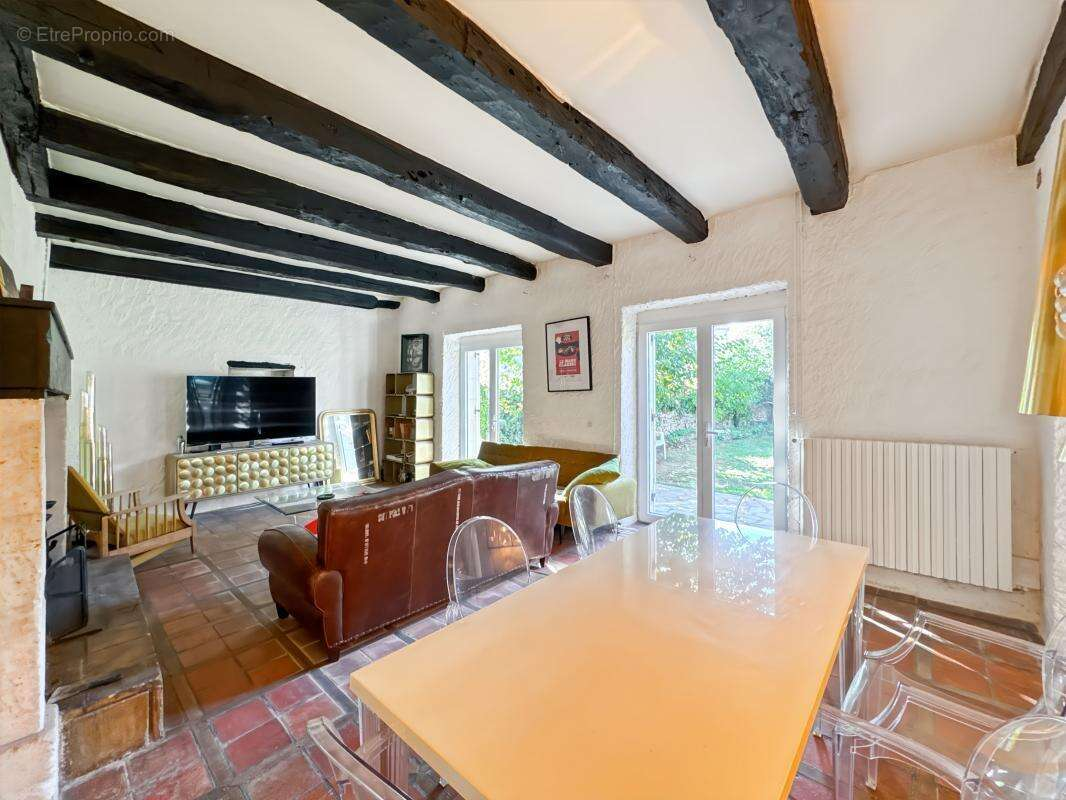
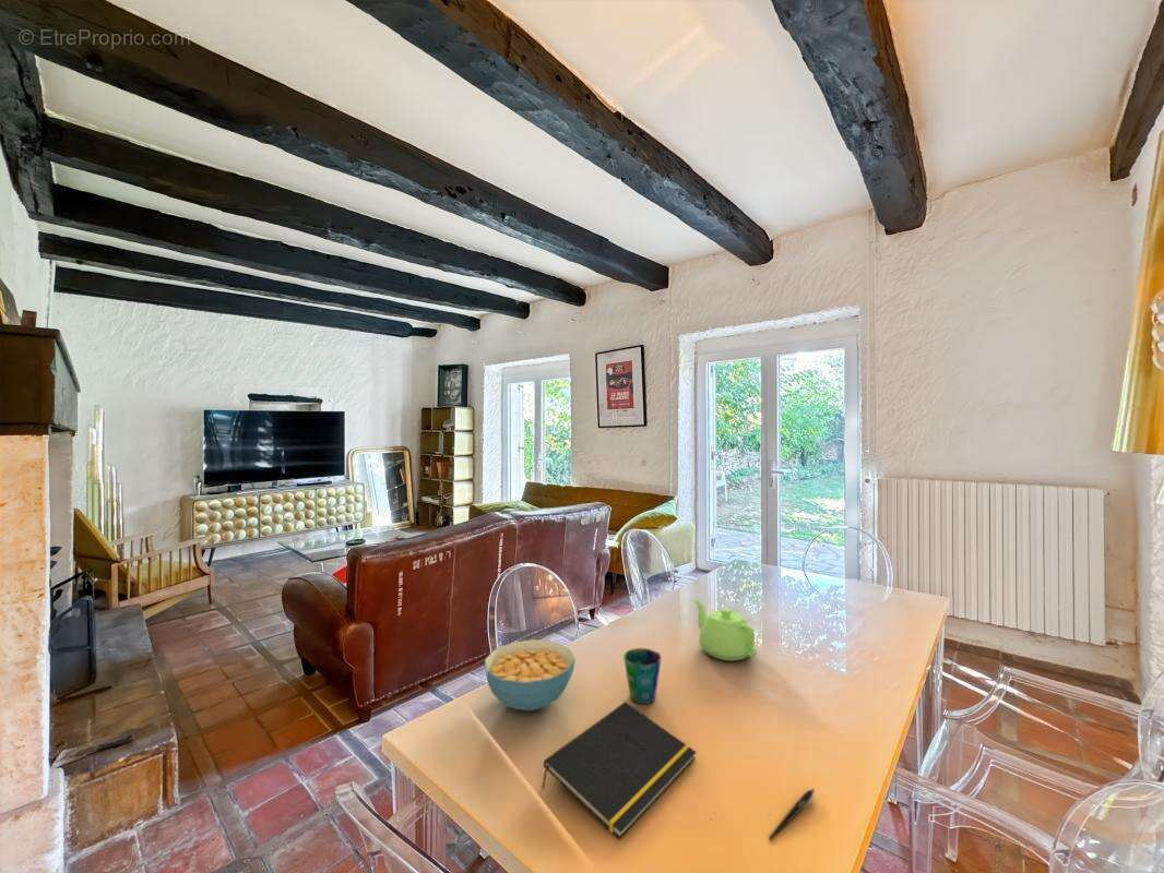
+ teapot [693,599,758,662]
+ cereal bowl [484,638,577,711]
+ pen [768,788,816,840]
+ notepad [541,701,698,840]
+ cup [622,647,663,705]
